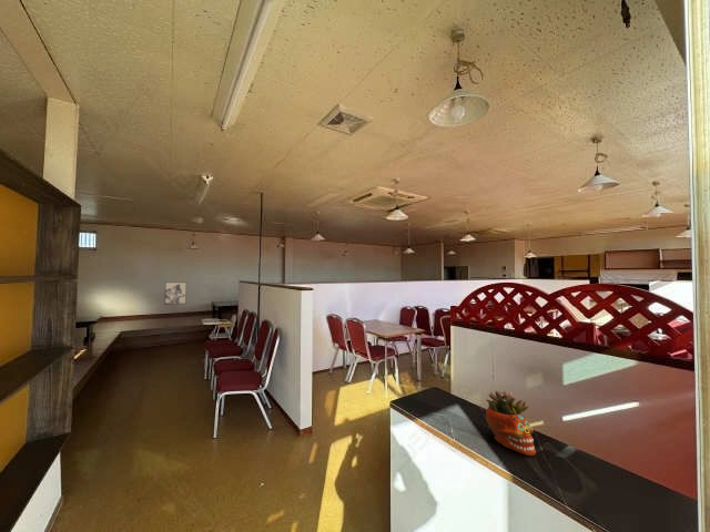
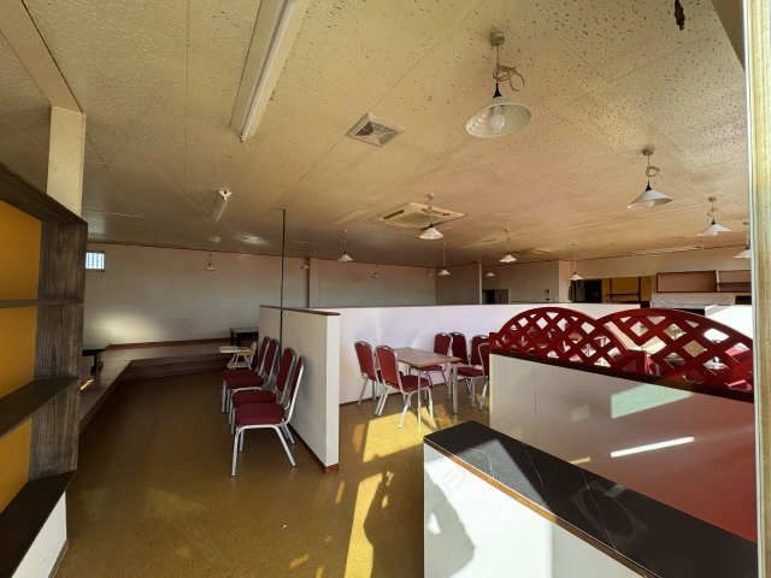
- succulent planter [485,389,537,457]
- wall art [164,282,187,306]
